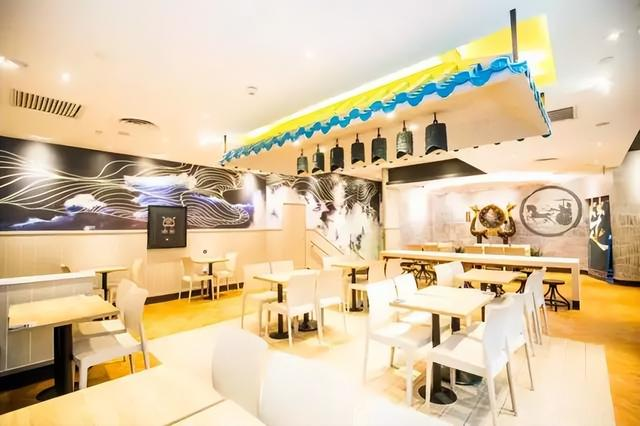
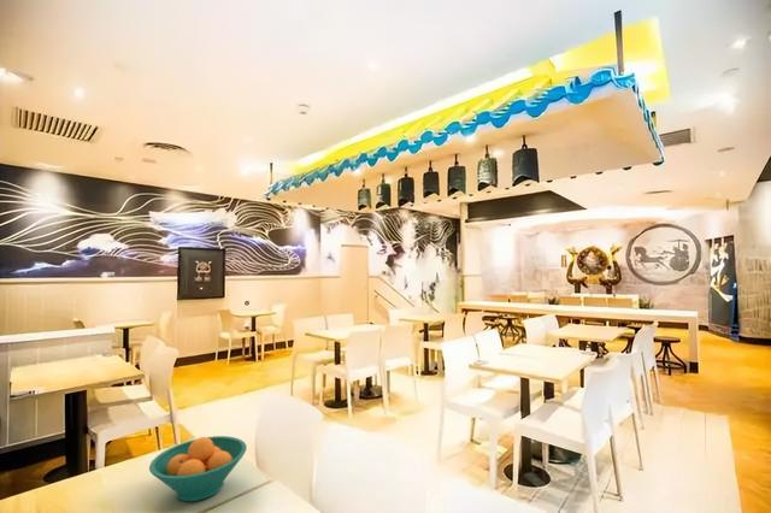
+ fruit bowl [148,435,248,502]
